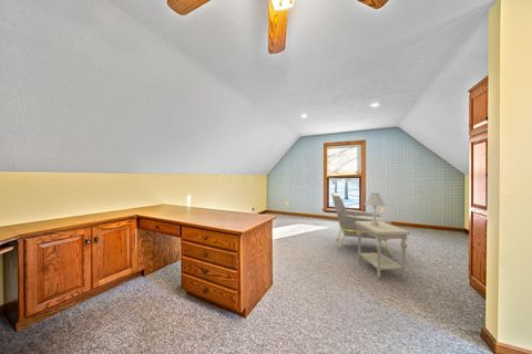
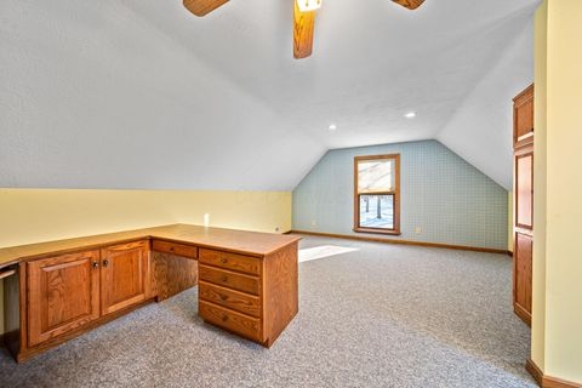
- armchair [331,192,393,257]
- table lamp [364,192,387,226]
- side table [355,221,411,281]
